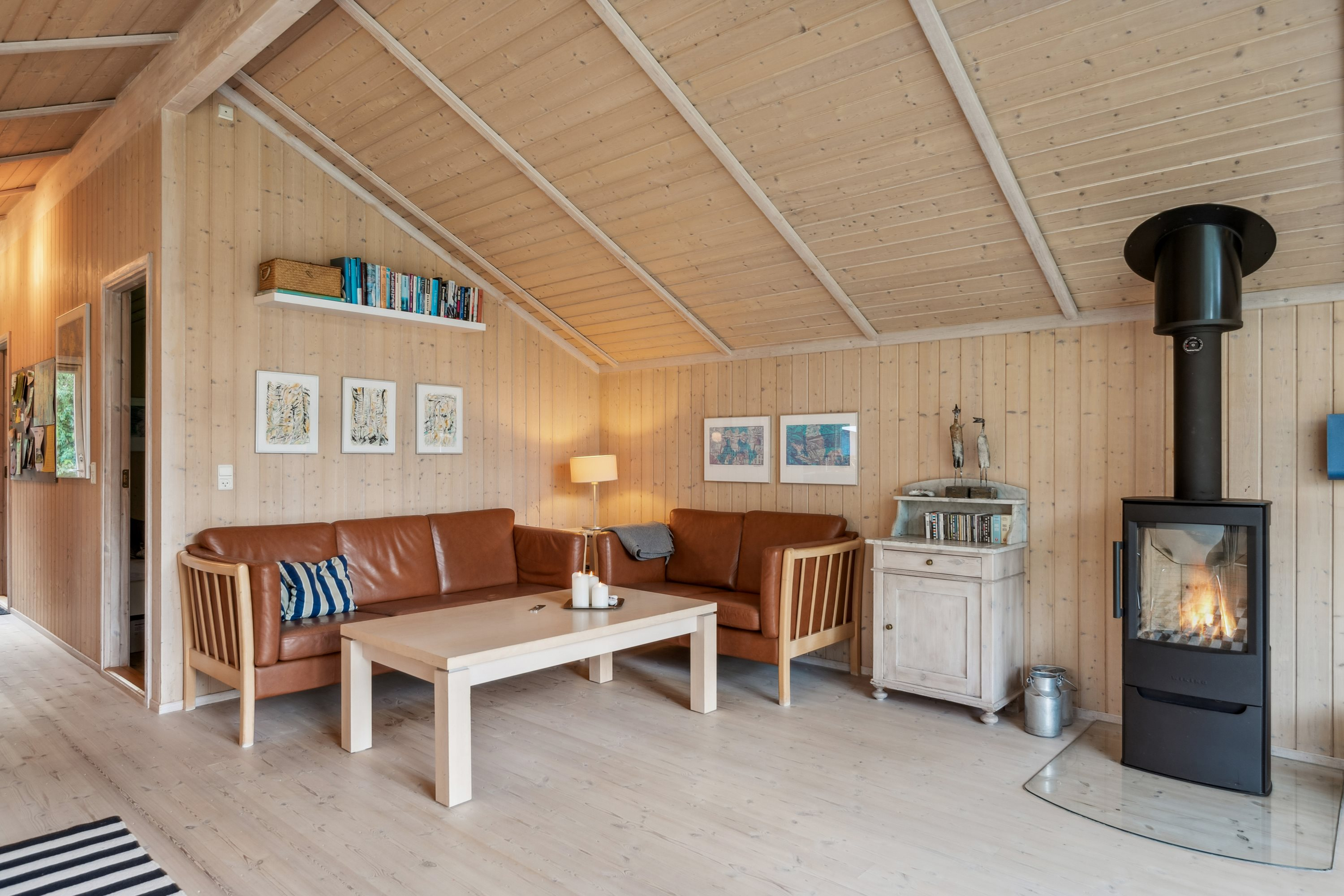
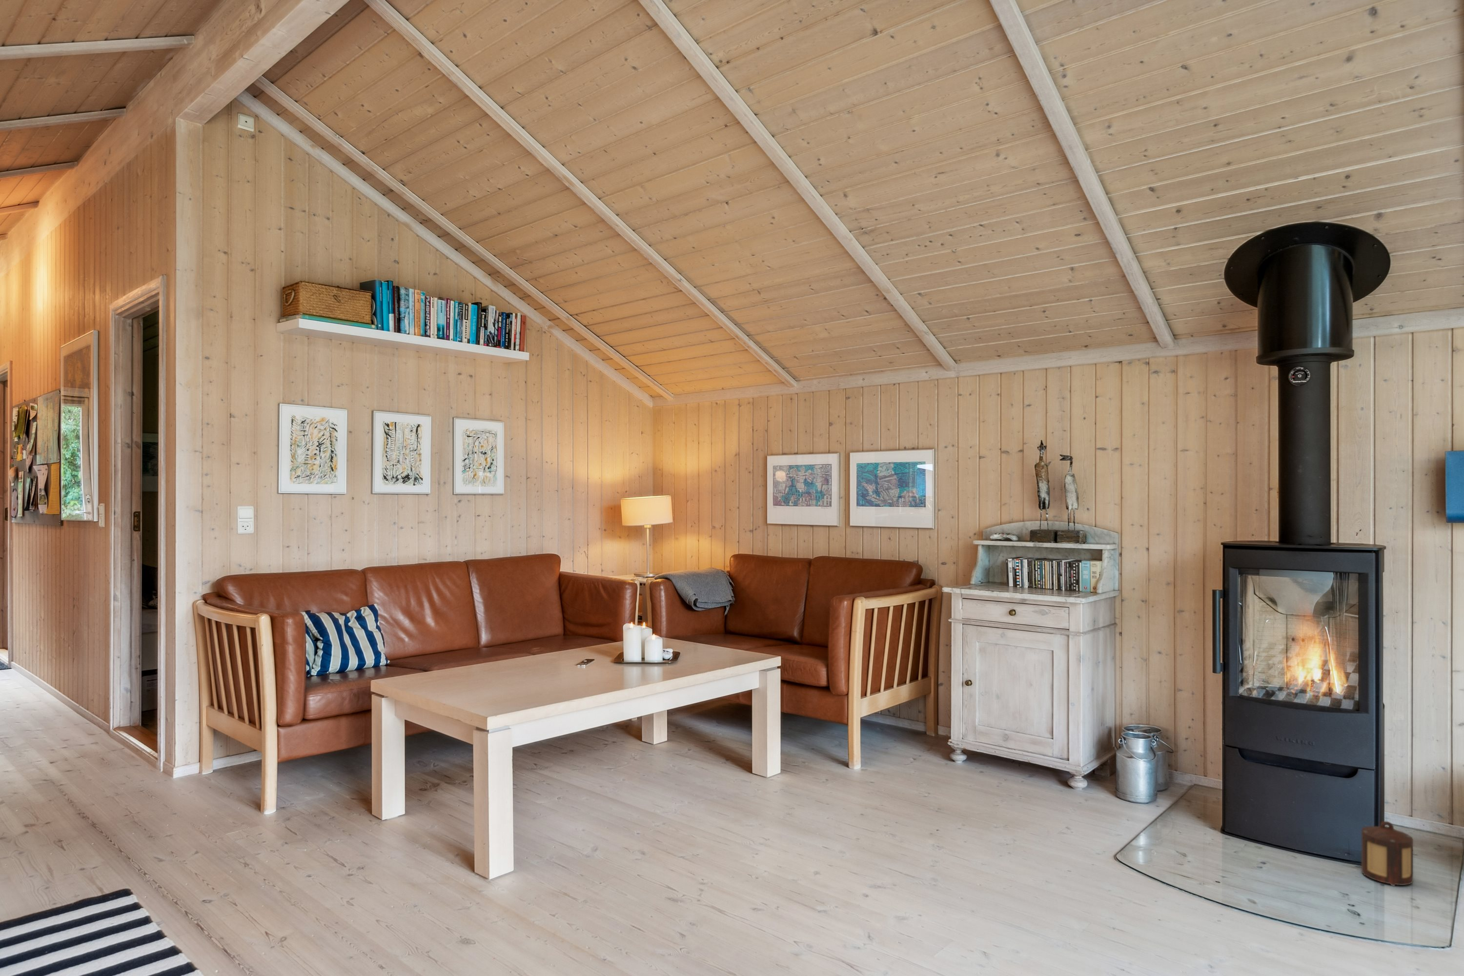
+ lantern [1361,821,1414,887]
